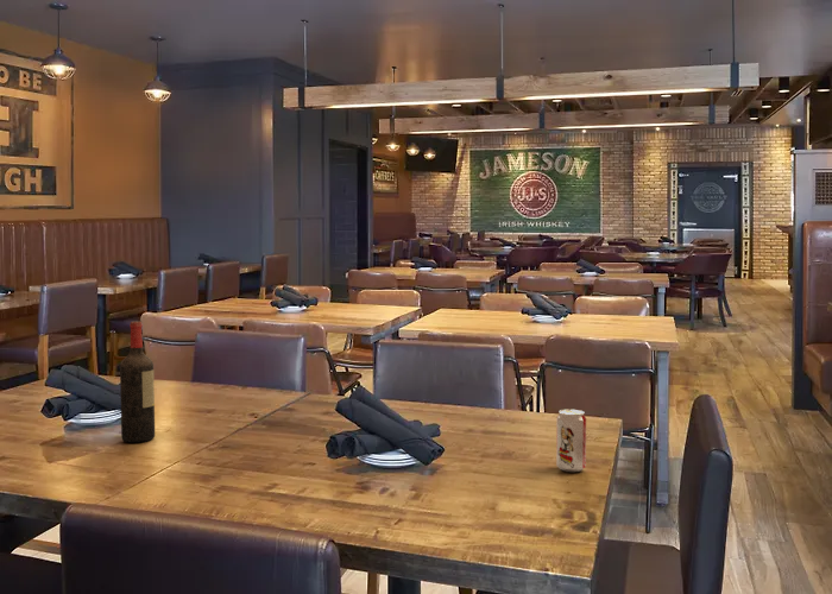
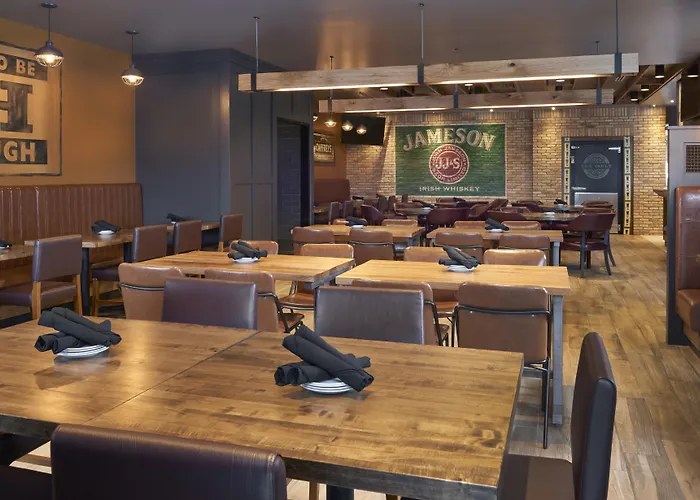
- wine bottle [119,321,156,443]
- beverage can [555,409,587,473]
